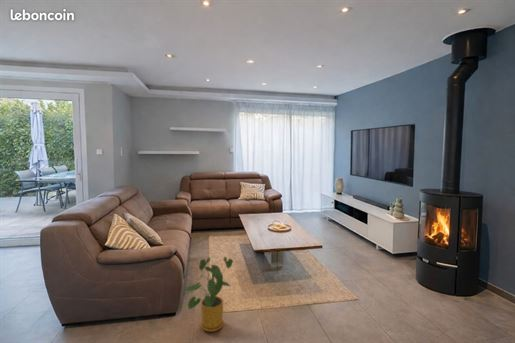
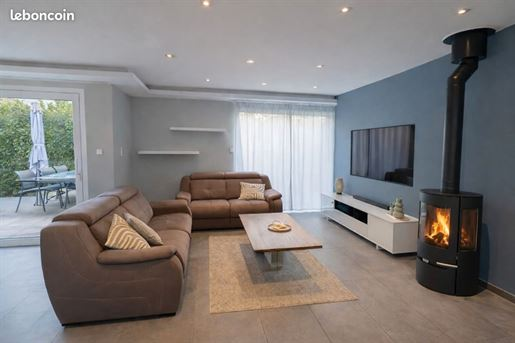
- house plant [184,256,234,333]
